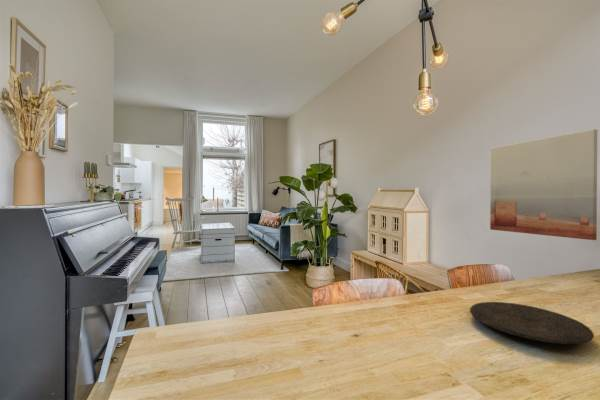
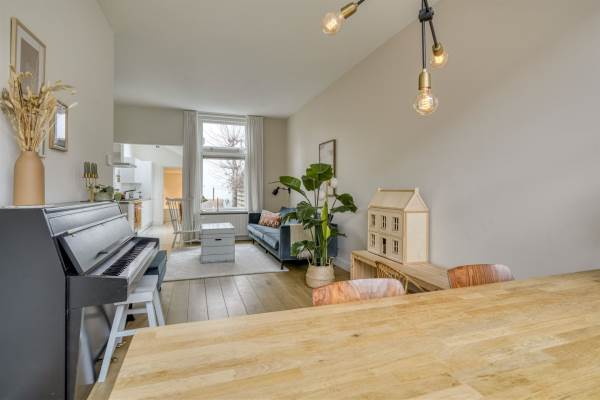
- wall art [489,128,598,241]
- plate [469,301,595,345]
